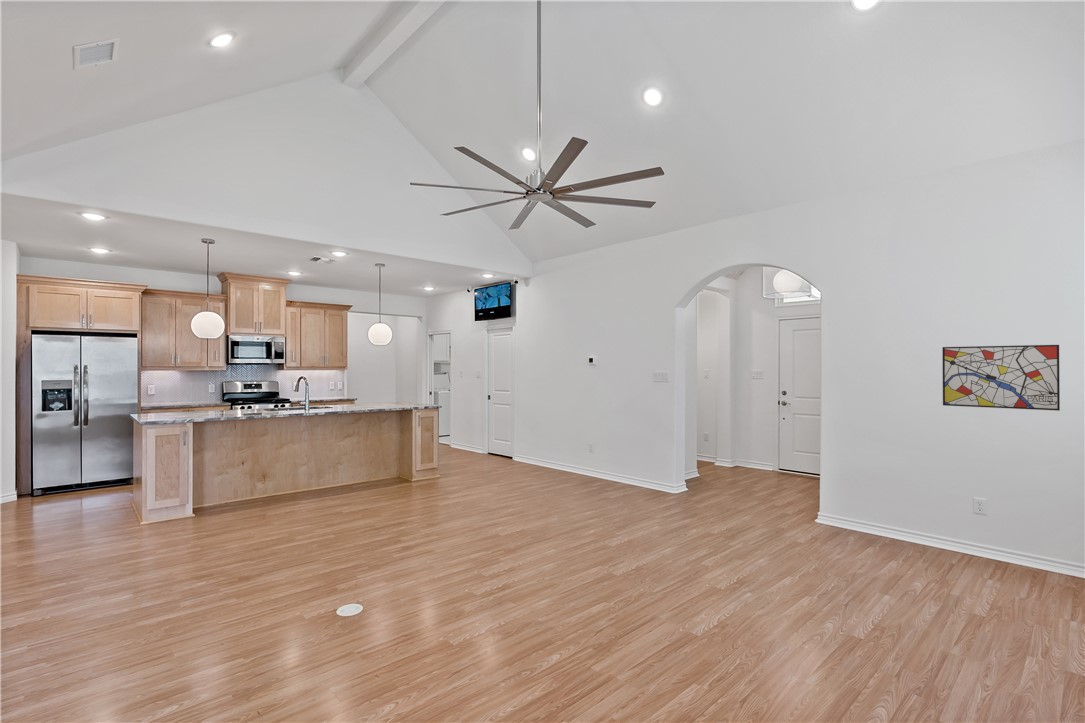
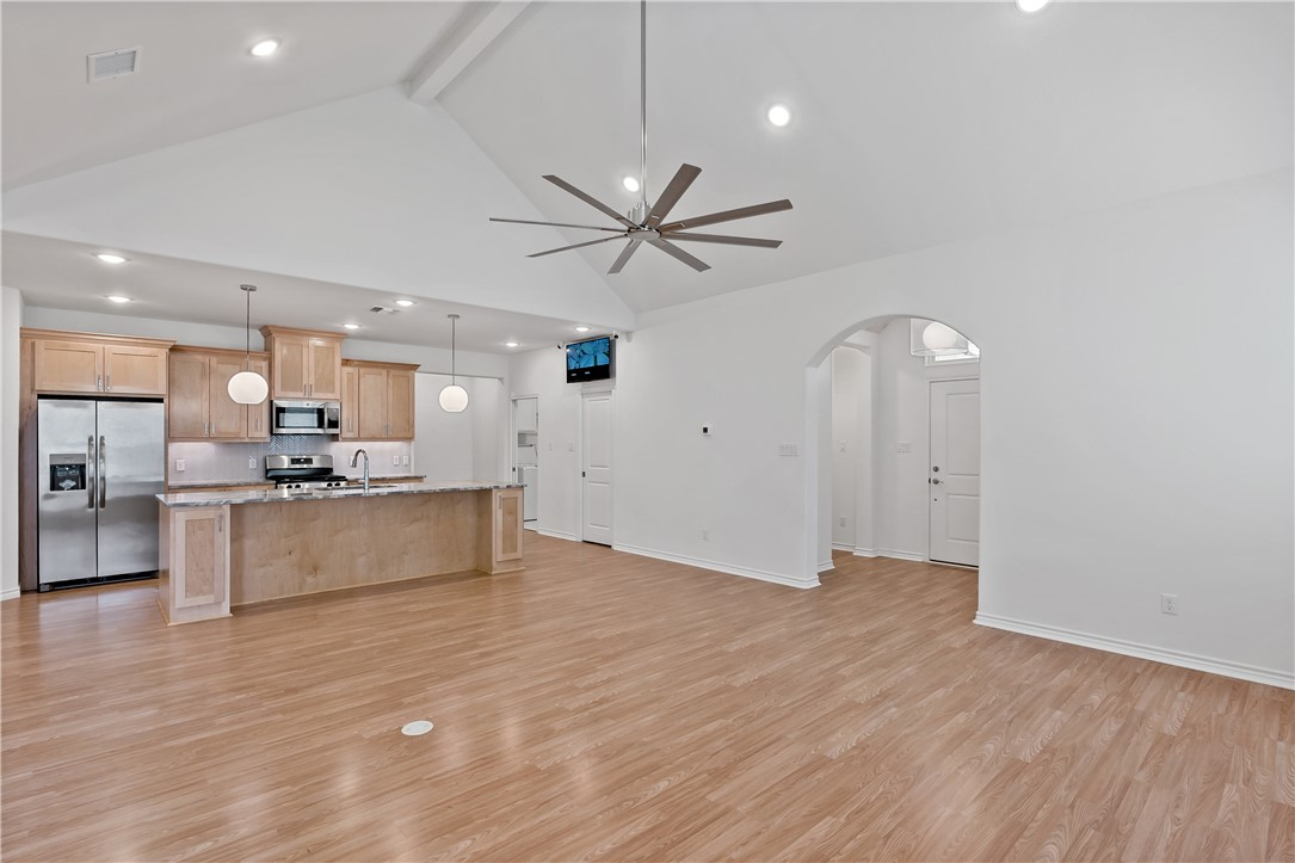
- wall art [941,344,1061,412]
